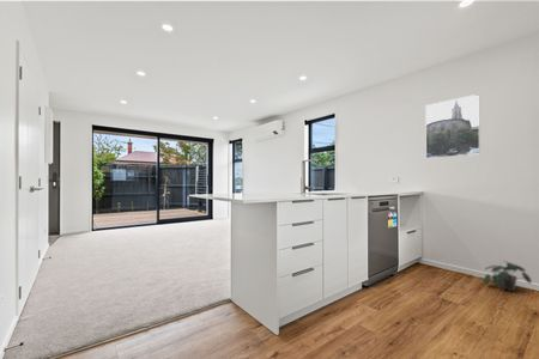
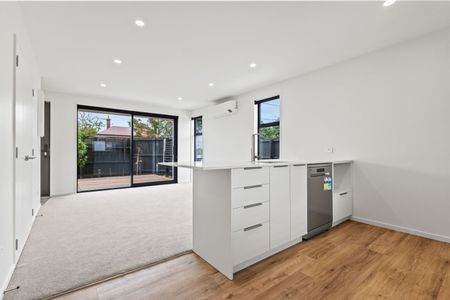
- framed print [424,92,482,159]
- potted plant [483,260,533,292]
